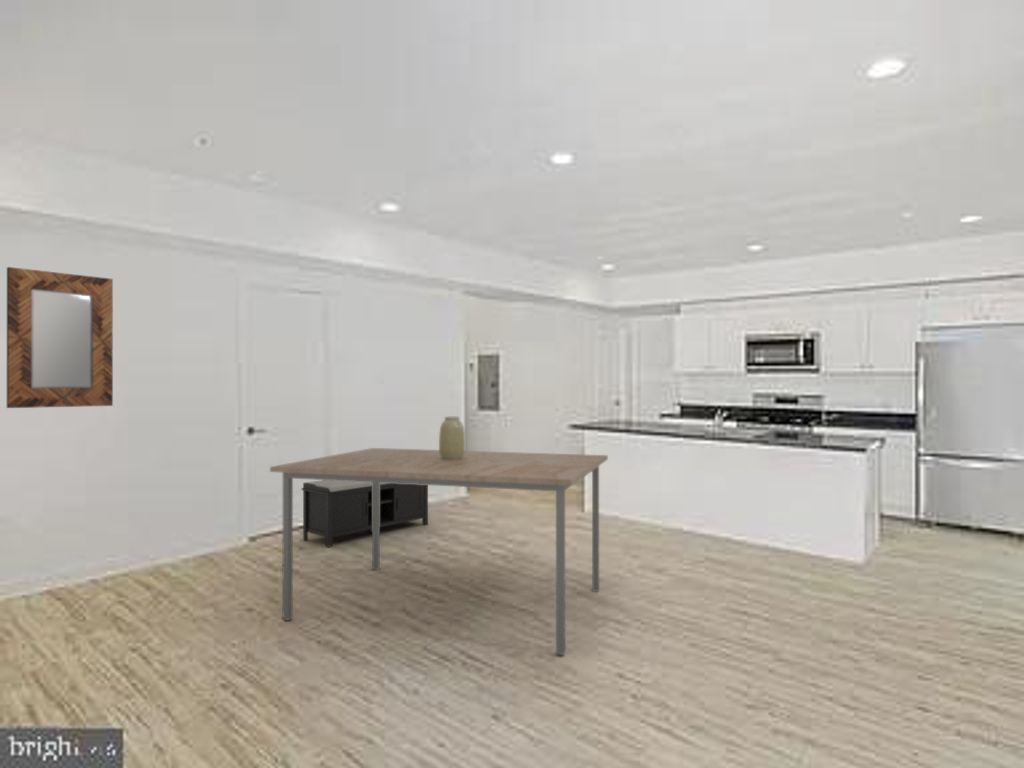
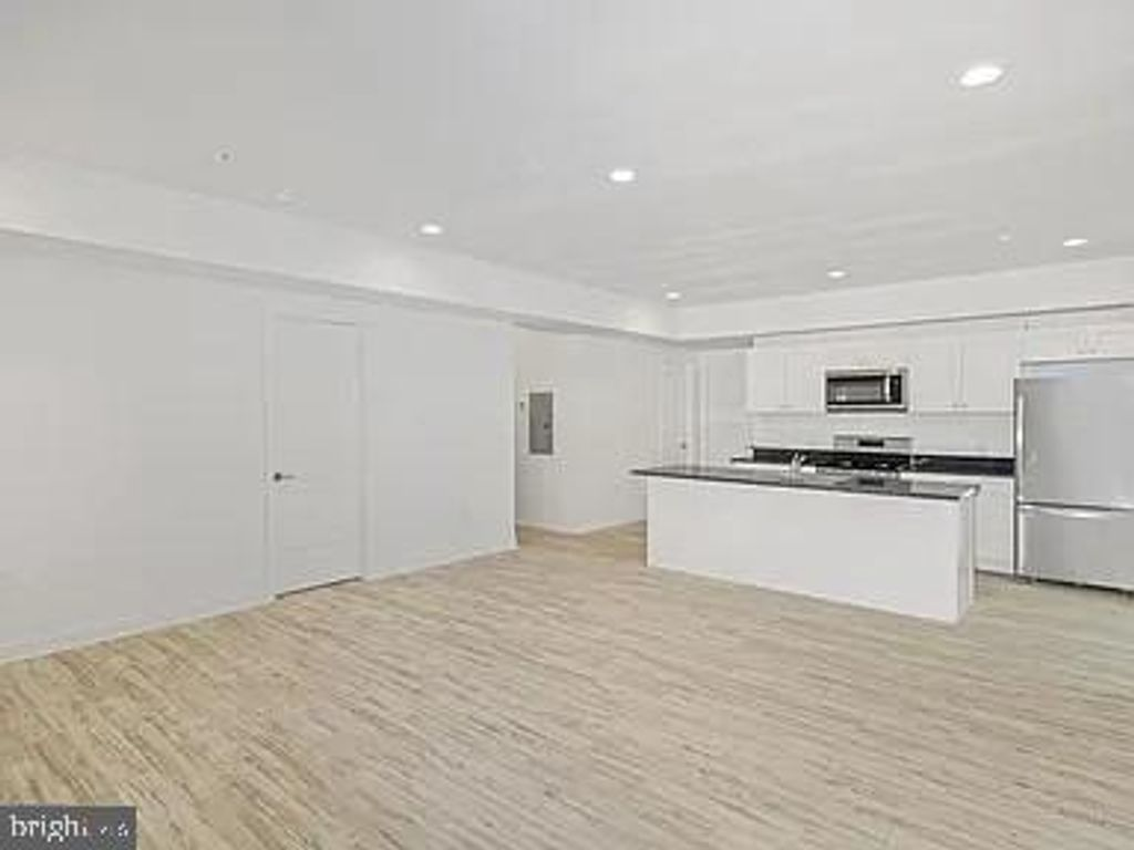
- vase [438,416,466,459]
- bench [301,480,429,548]
- dining table [269,447,609,656]
- home mirror [6,266,114,409]
